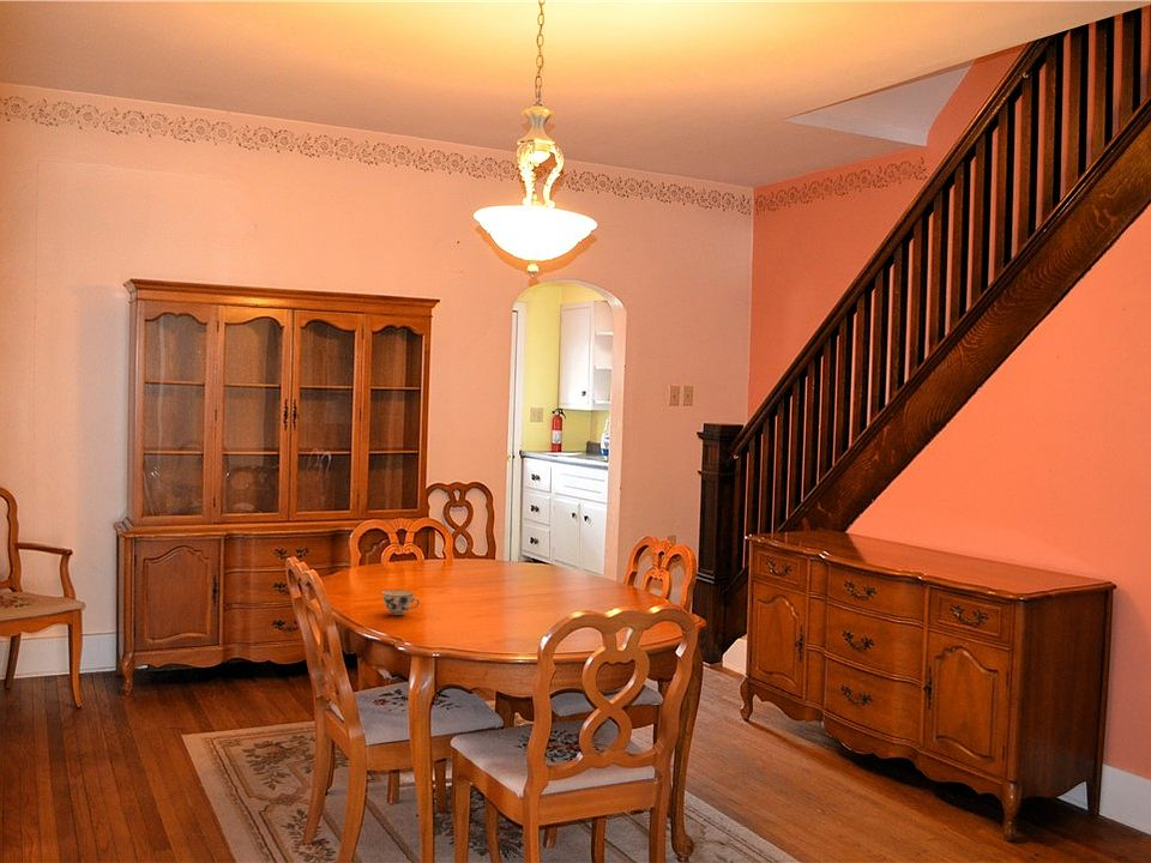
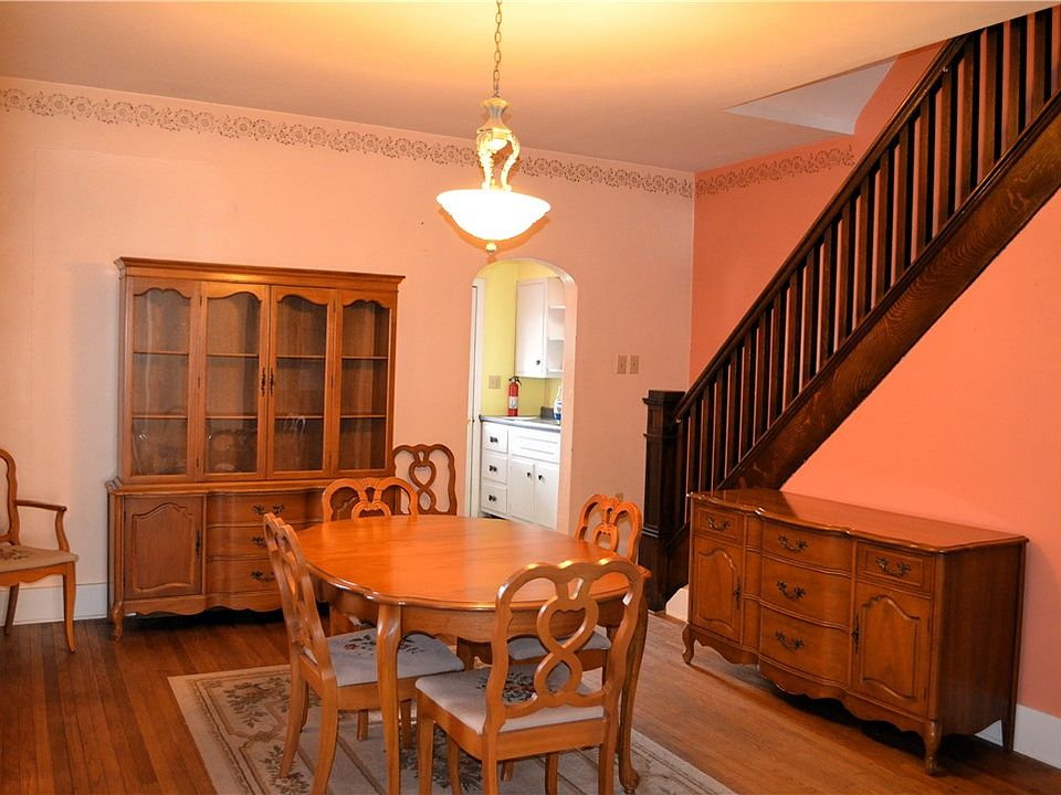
- chinaware [381,589,421,616]
